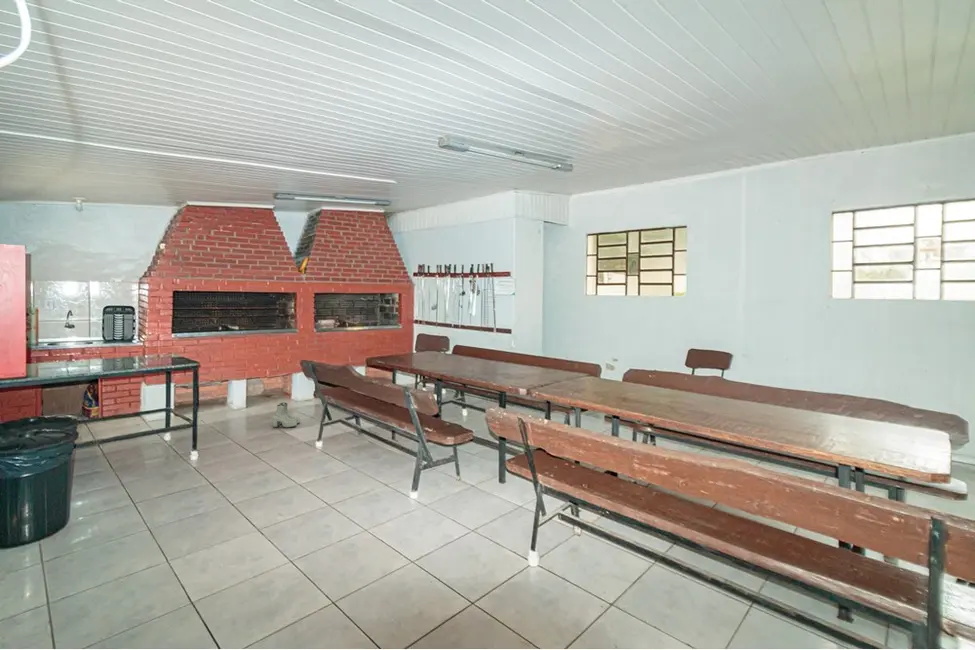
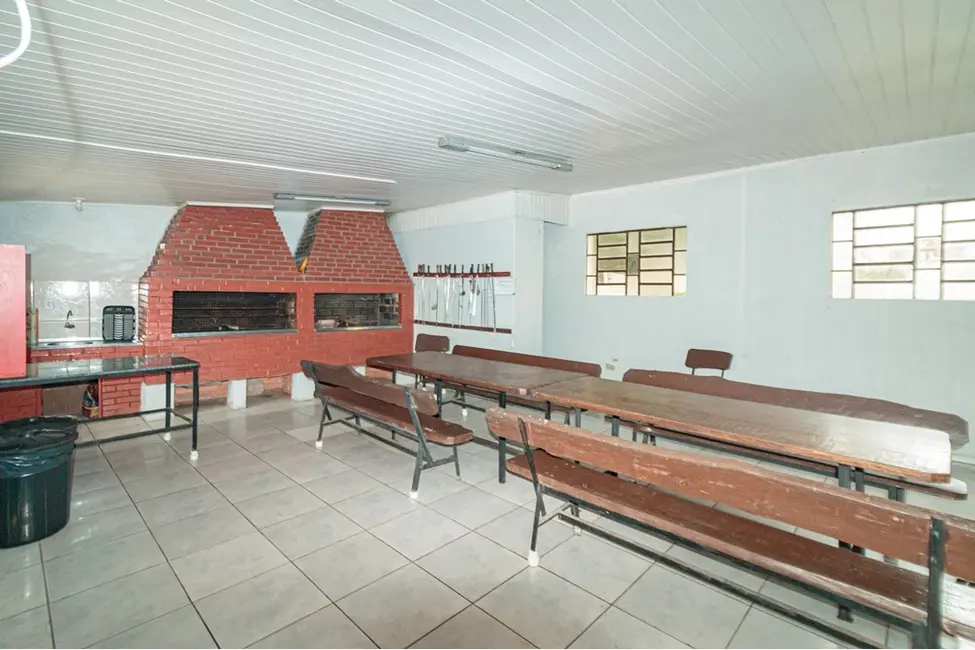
- boots [272,402,301,428]
